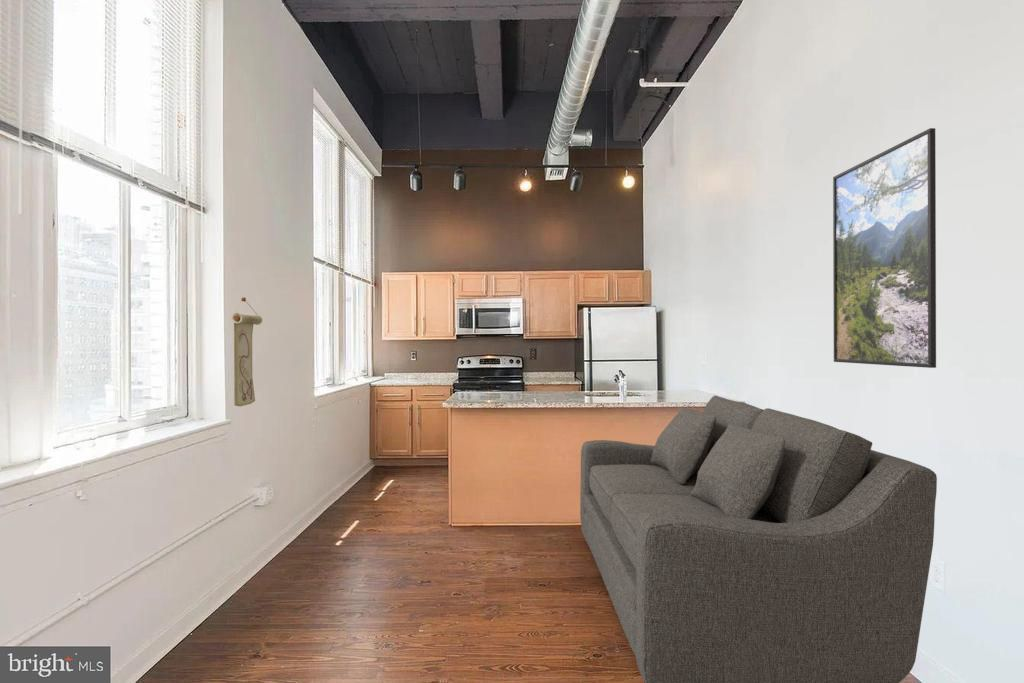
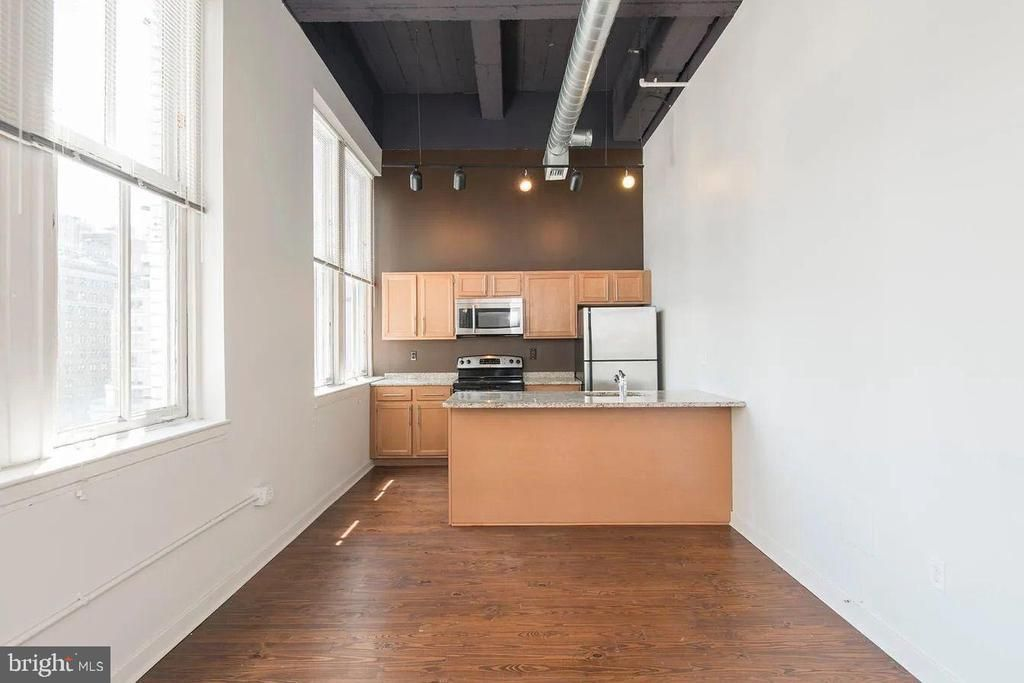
- wall scroll [231,296,263,407]
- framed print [832,127,937,369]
- sofa [579,395,938,683]
